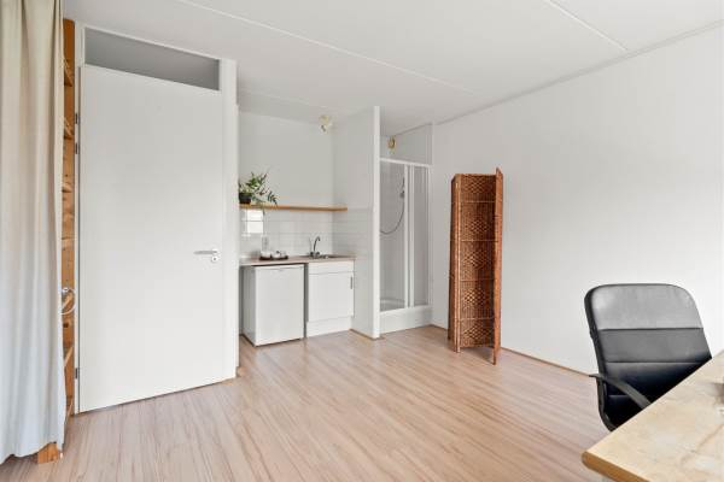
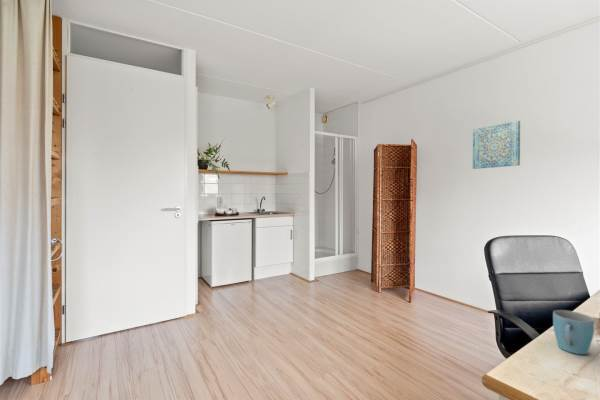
+ wall art [472,120,521,170]
+ mug [552,309,595,355]
